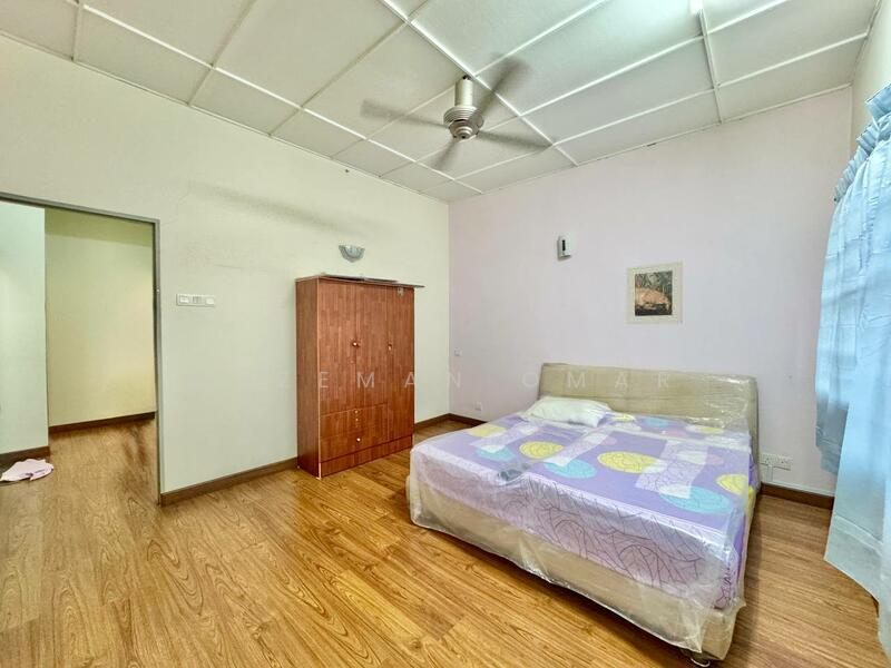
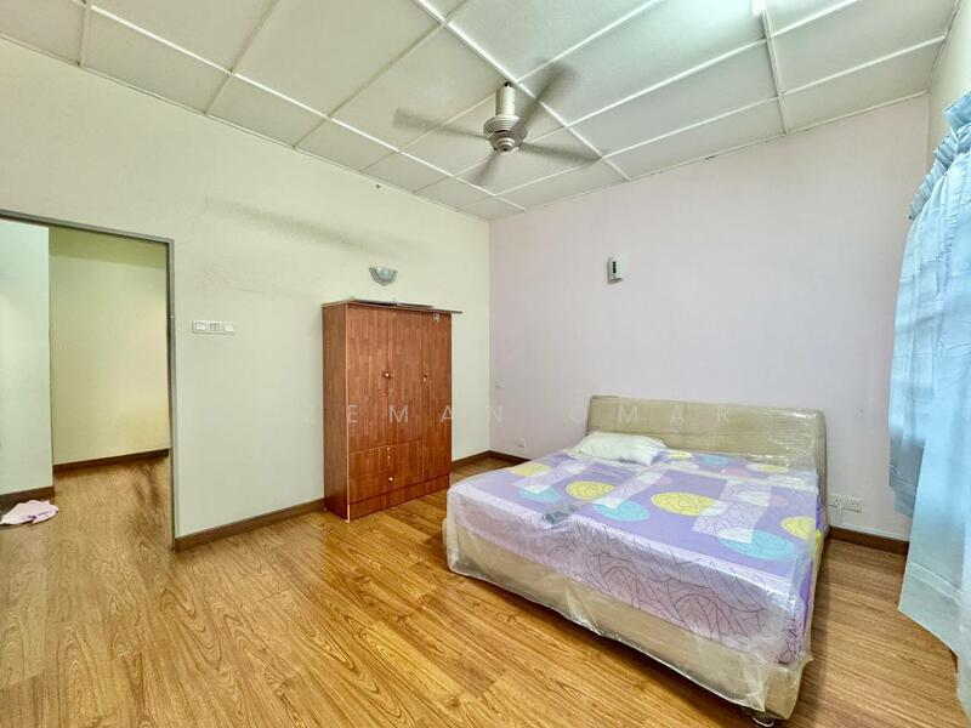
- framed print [625,261,683,325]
